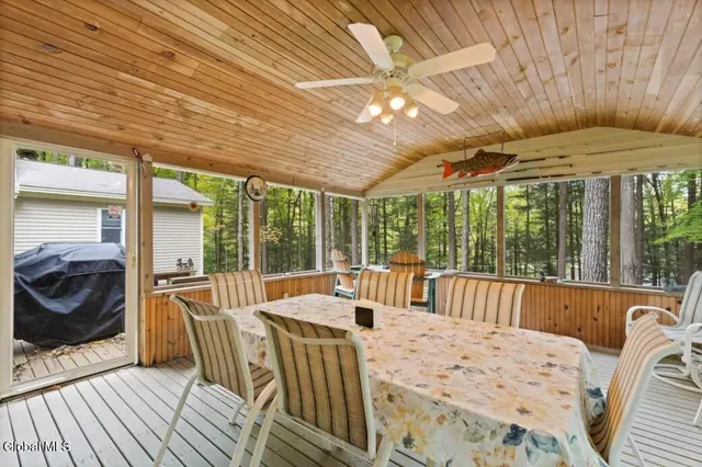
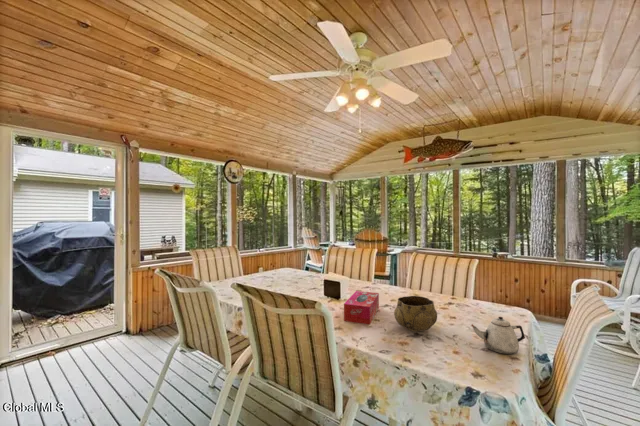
+ decorative bowl [393,295,438,333]
+ tissue box [343,290,380,325]
+ teapot [470,316,526,355]
